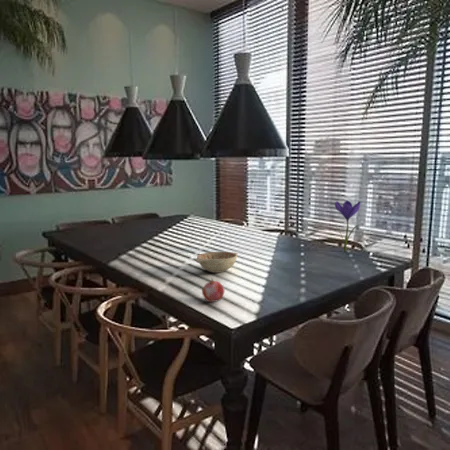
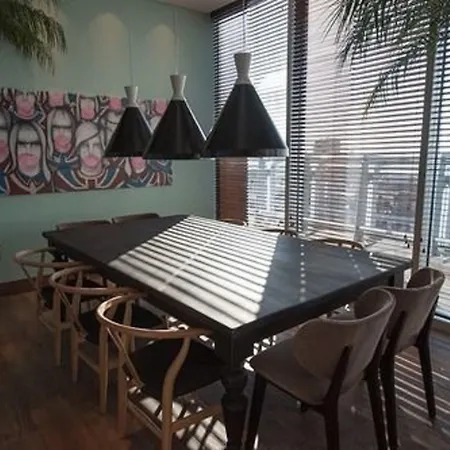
- decorative bowl [195,251,239,274]
- flower [334,199,361,252]
- fruit [201,277,225,303]
